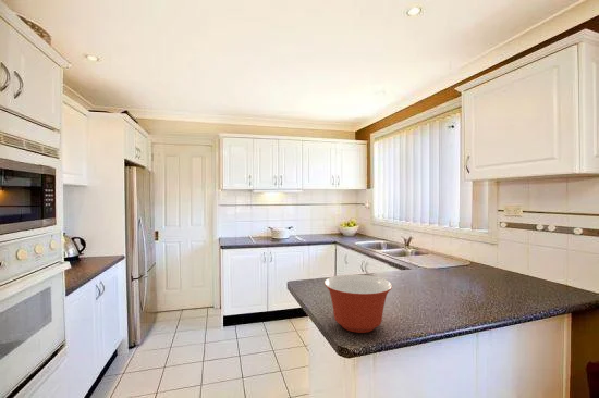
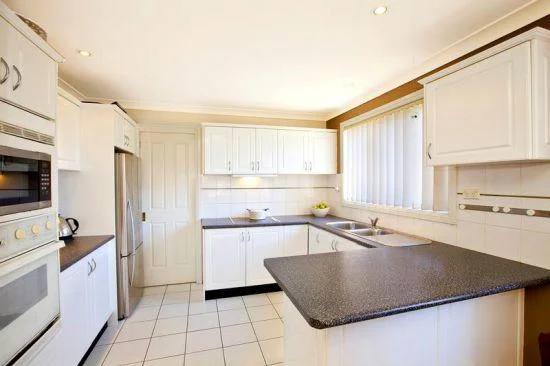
- mixing bowl [323,274,393,334]
